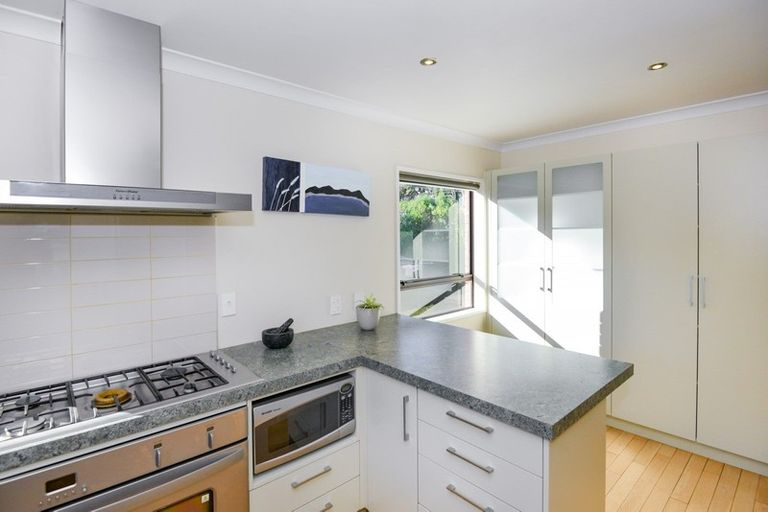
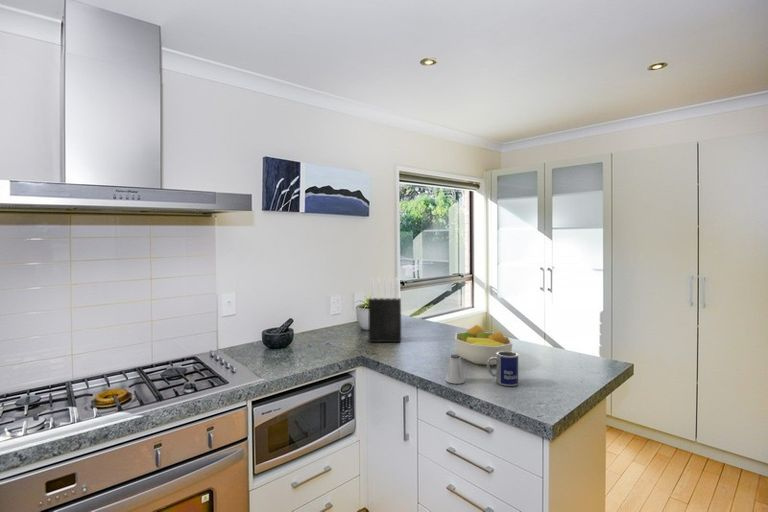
+ fruit bowl [454,324,513,366]
+ knife block [367,276,402,343]
+ mug [486,351,520,387]
+ saltshaker [445,353,466,385]
